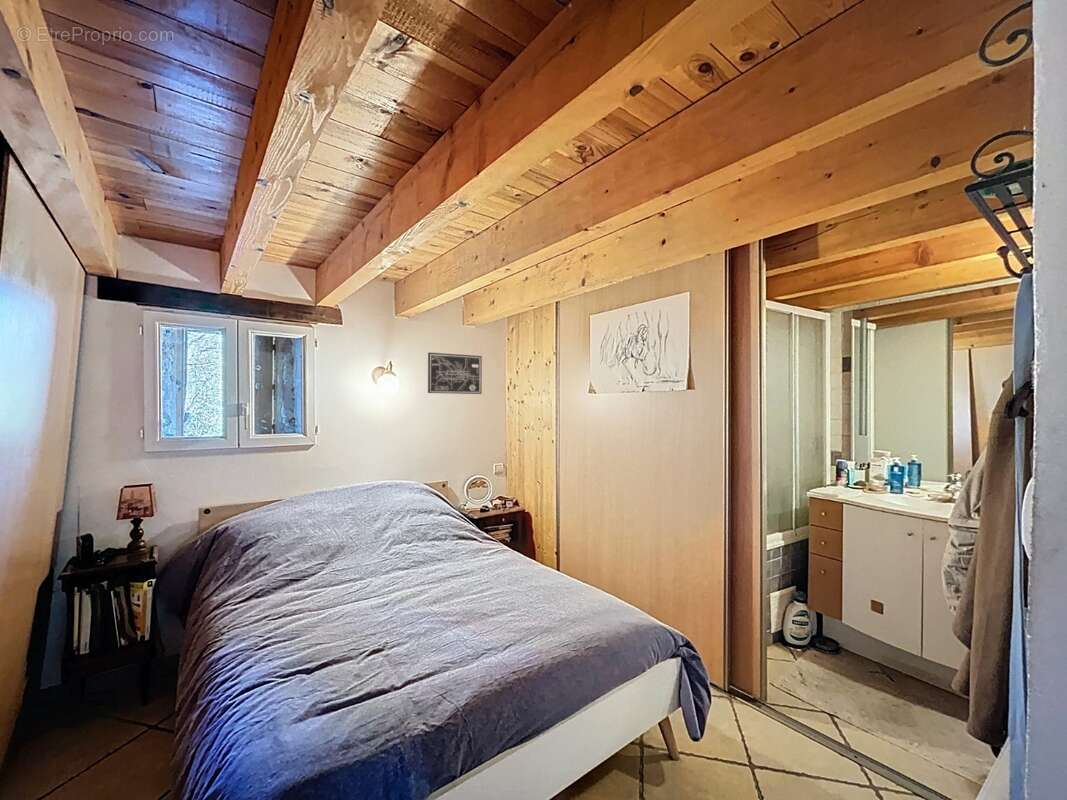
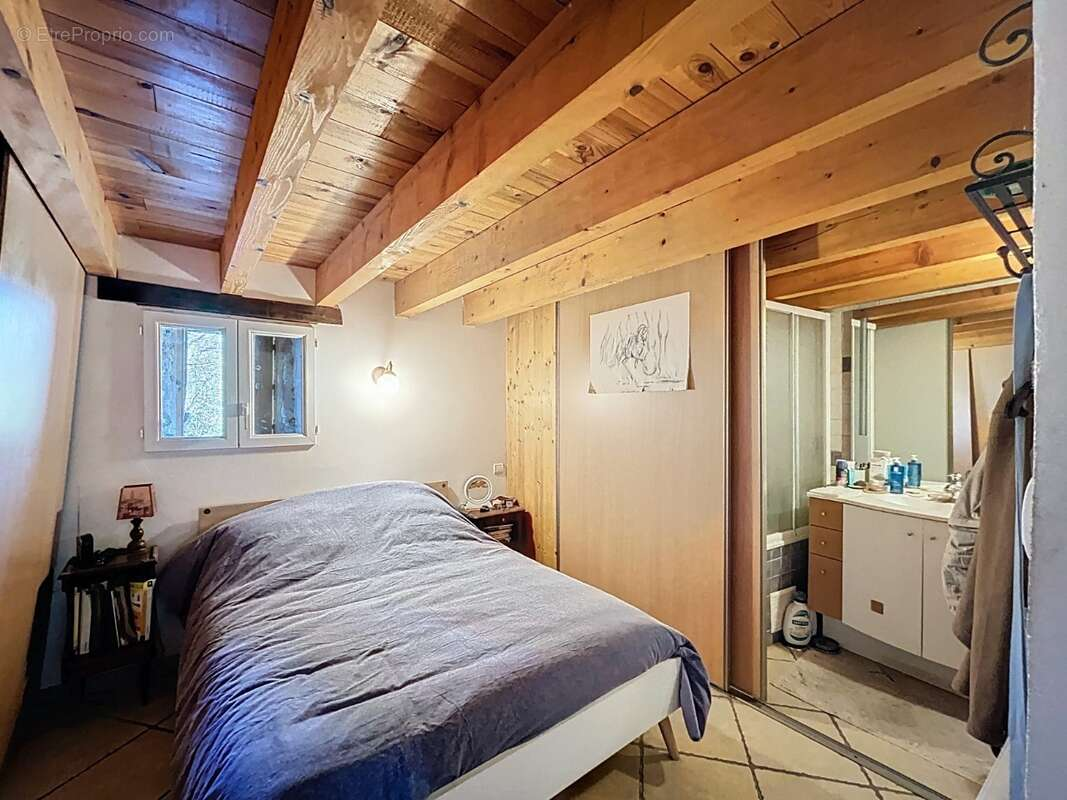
- wall art [427,351,483,395]
